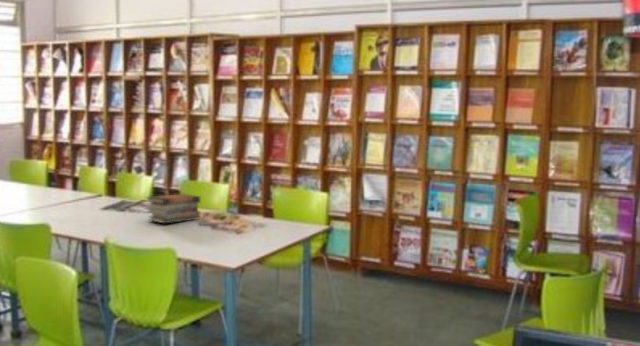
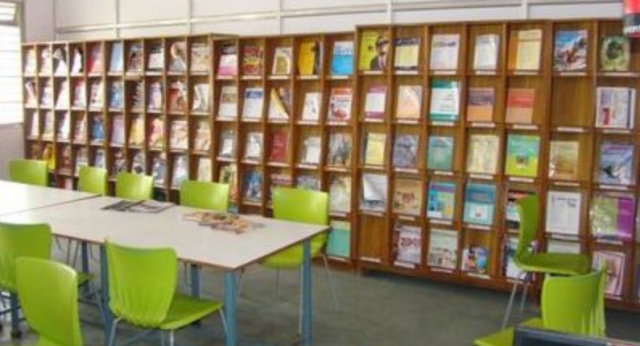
- book stack [145,193,202,224]
